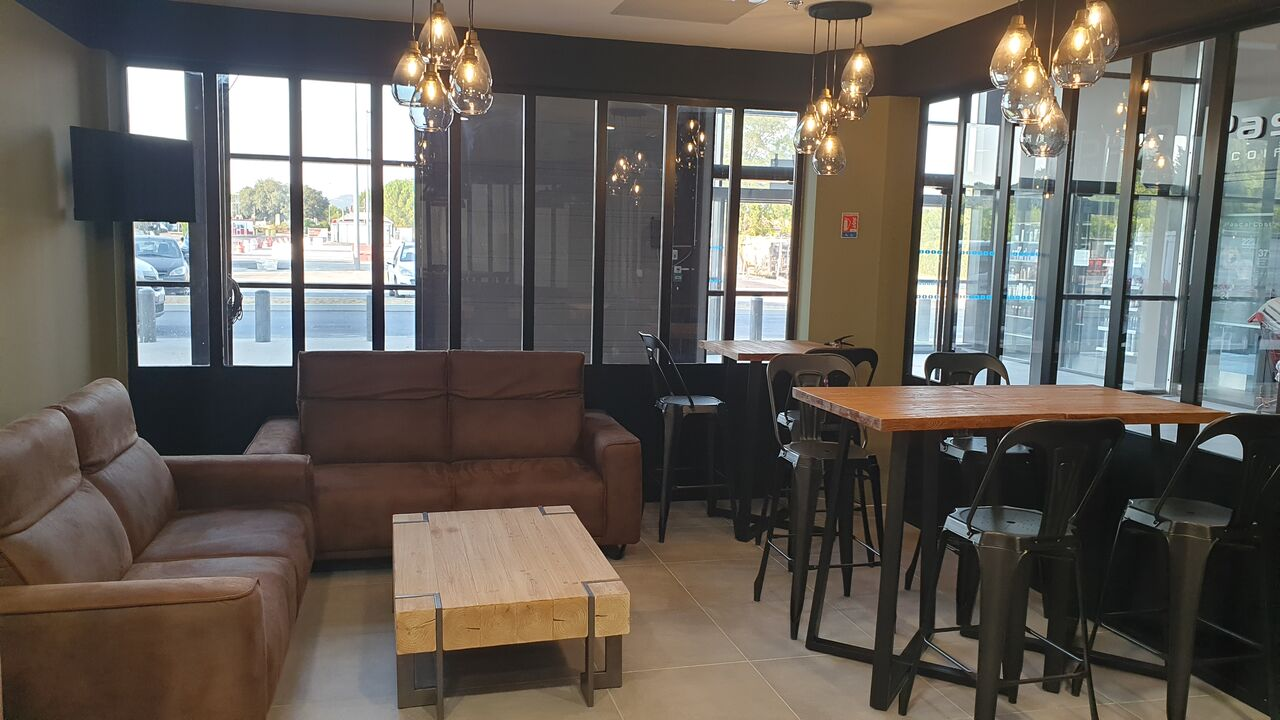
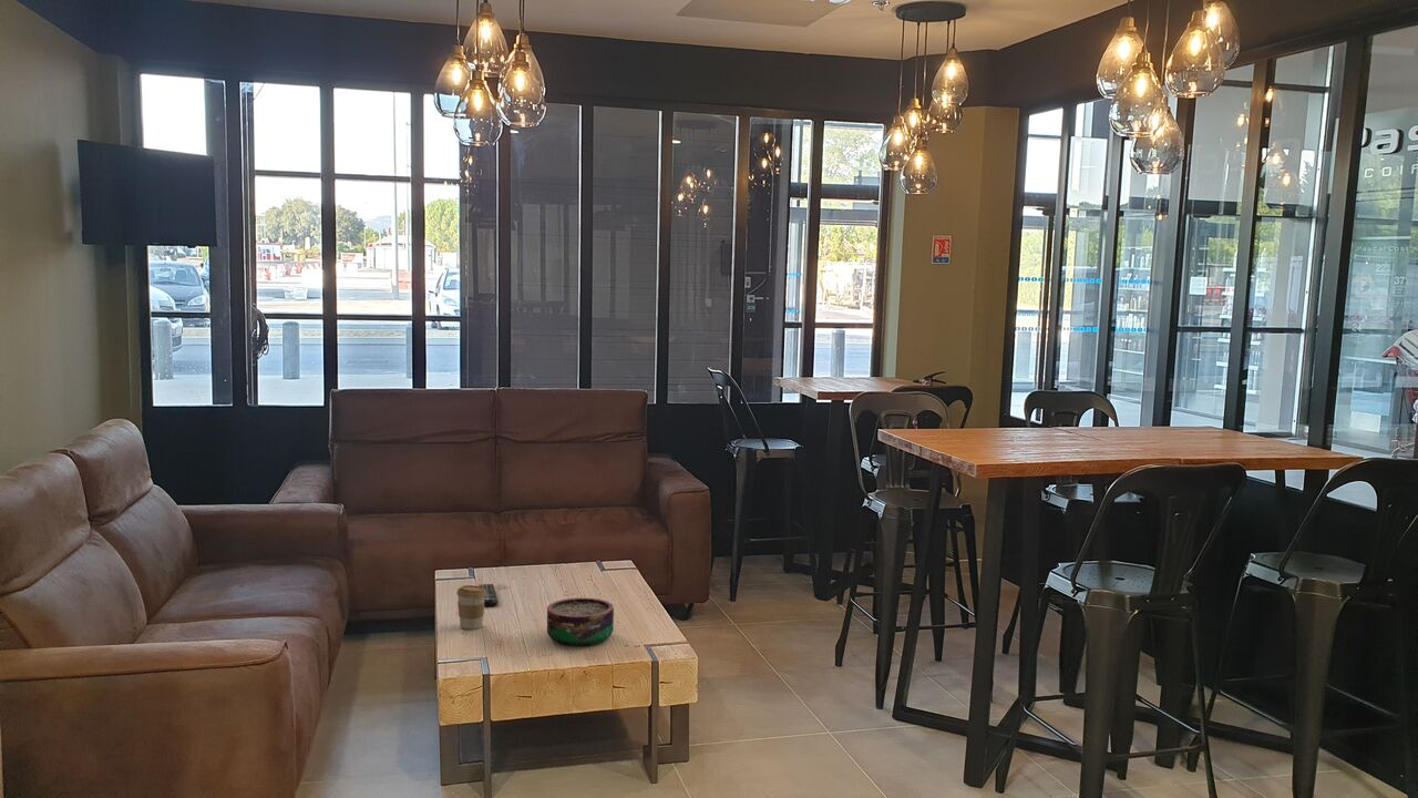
+ remote control [477,583,499,608]
+ coffee cup [455,584,486,631]
+ bowl [546,596,615,647]
